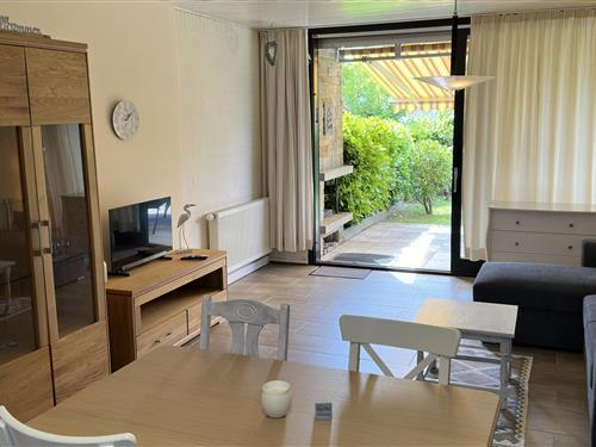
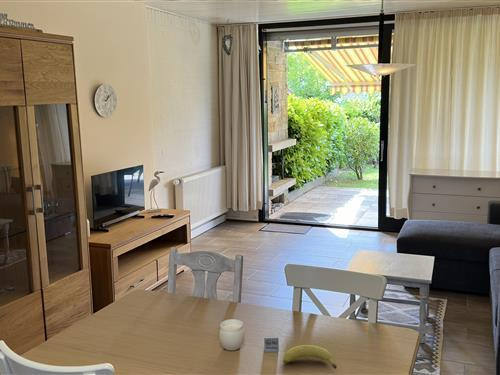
+ fruit [282,344,338,370]
